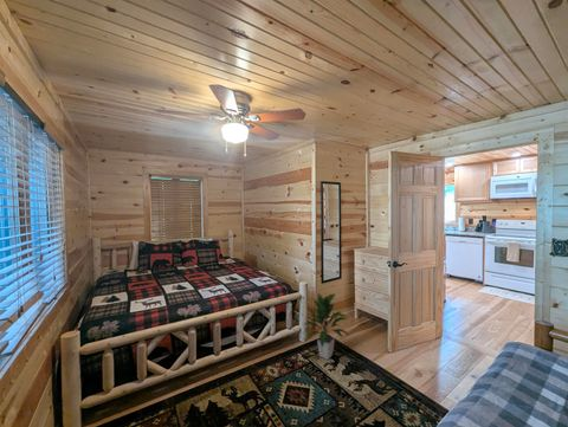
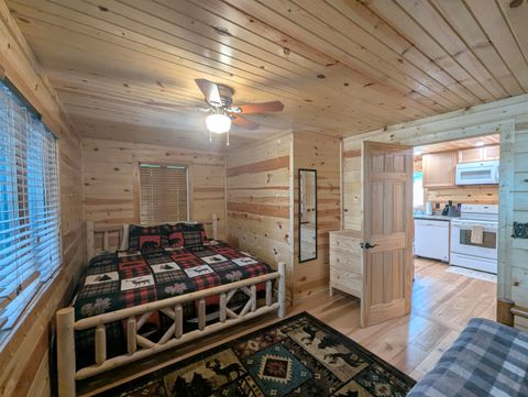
- indoor plant [304,291,351,361]
